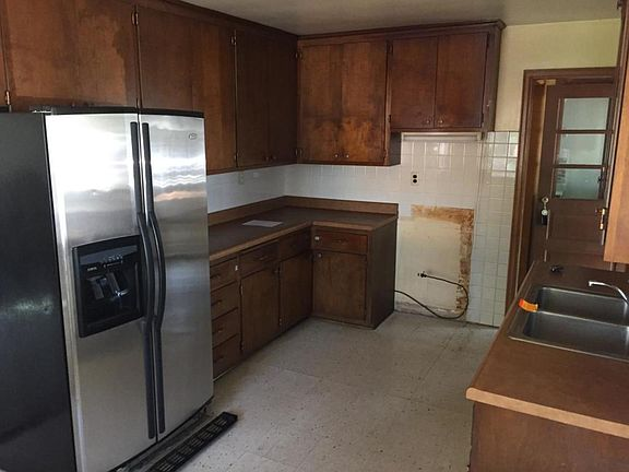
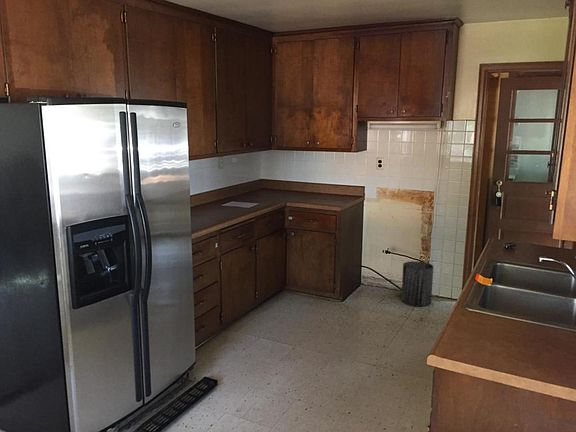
+ trash can [400,260,434,307]
